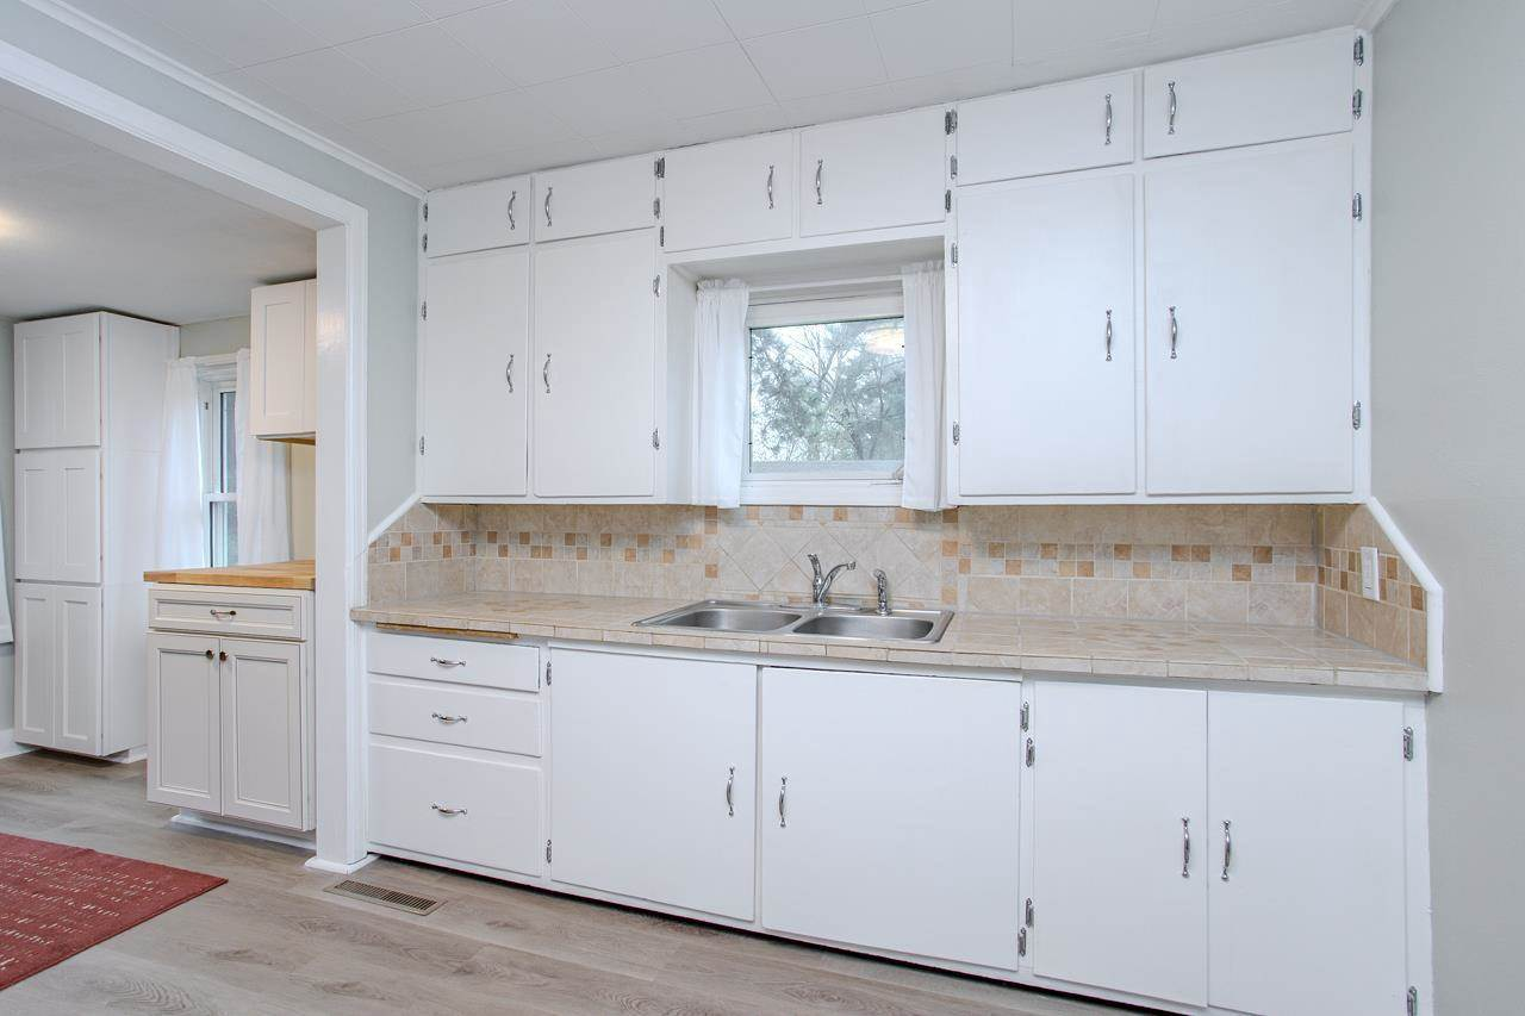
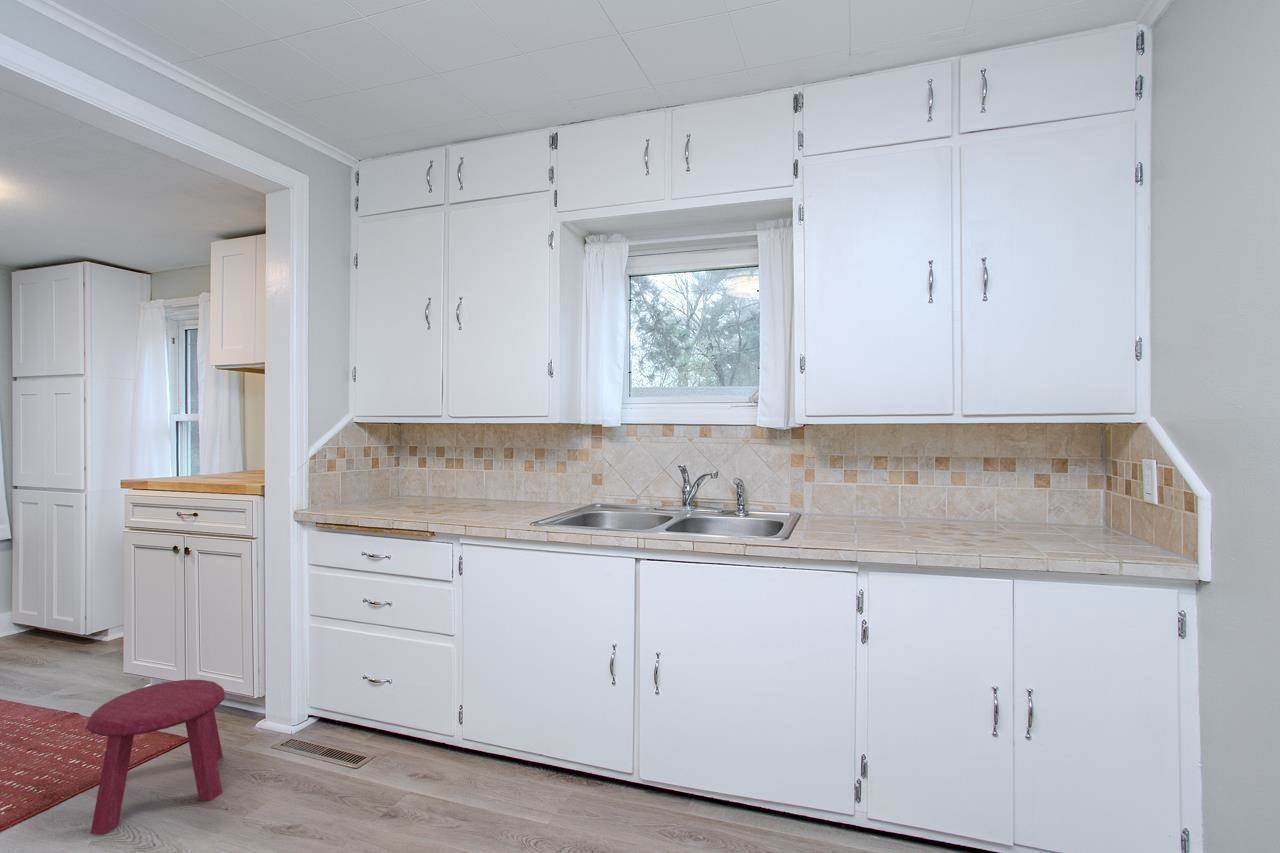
+ stool [86,679,226,836]
